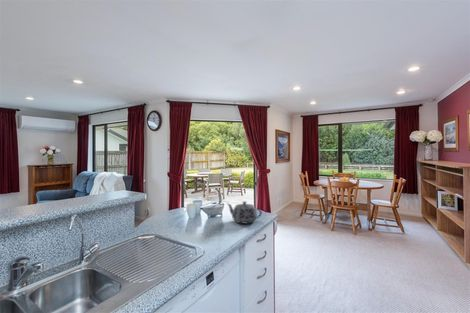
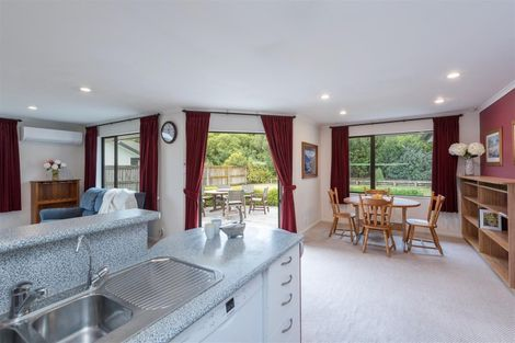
- teapot [226,200,263,225]
